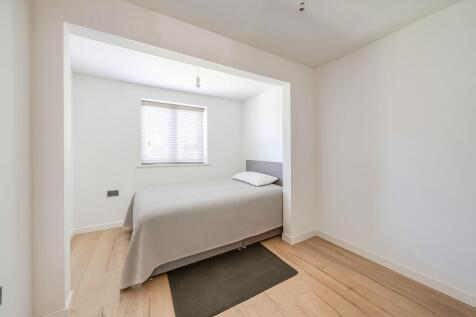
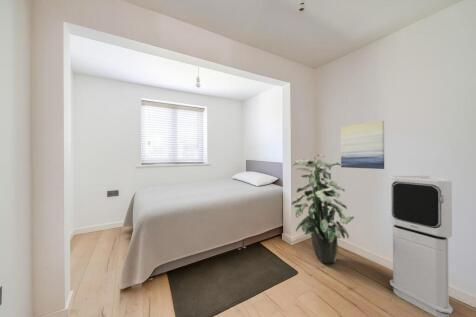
+ air purifier [388,175,454,317]
+ wall art [340,120,385,170]
+ indoor plant [291,153,355,264]
